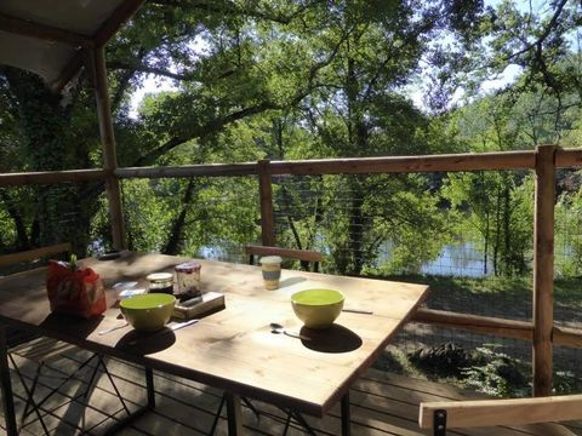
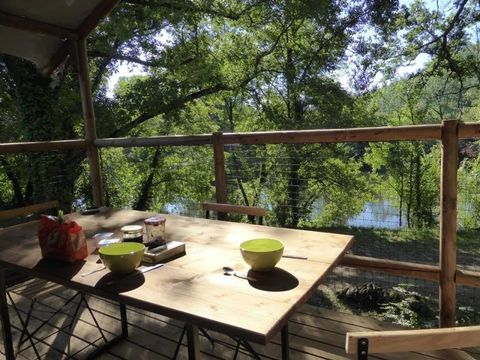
- coffee cup [258,256,284,291]
